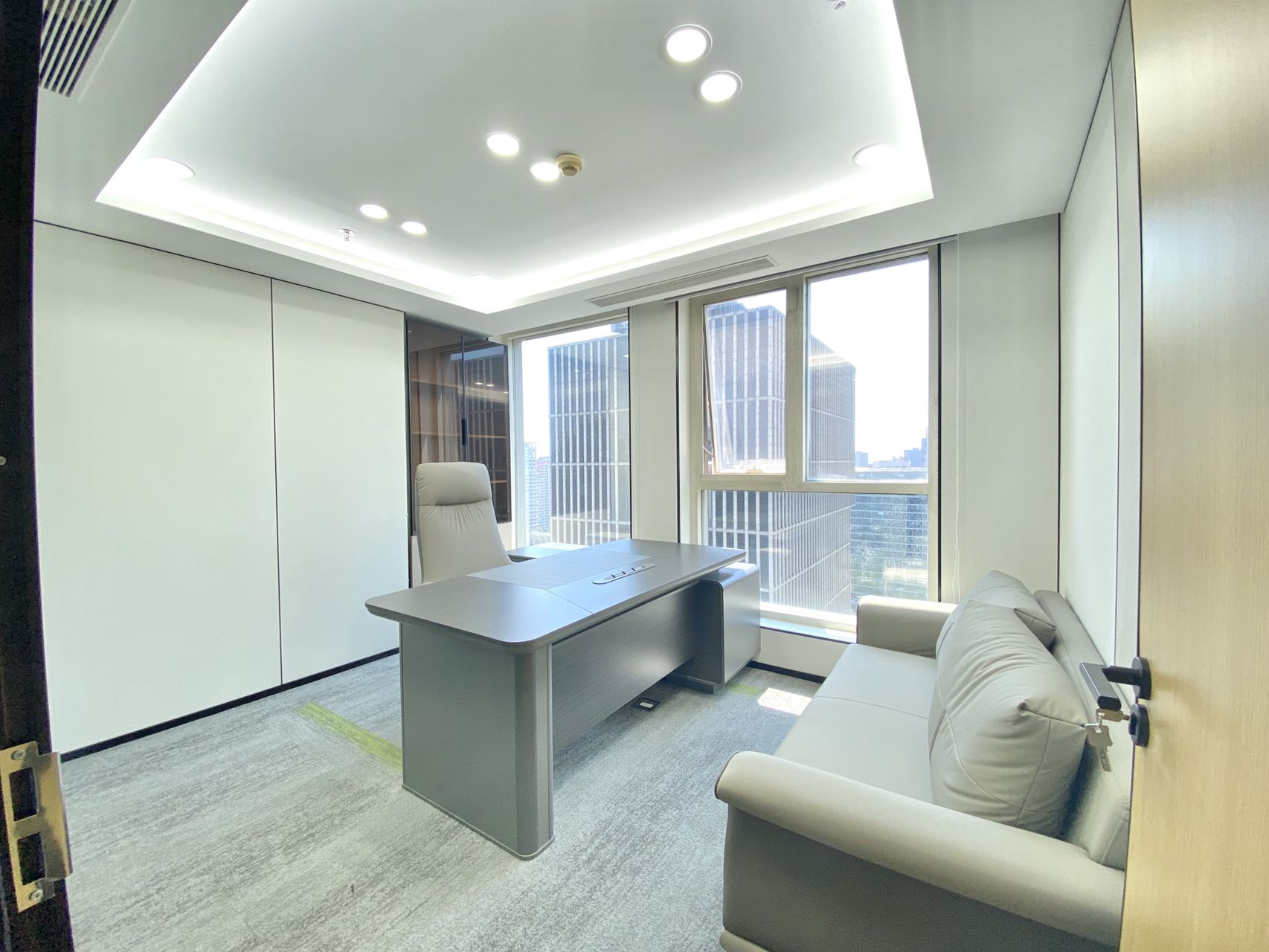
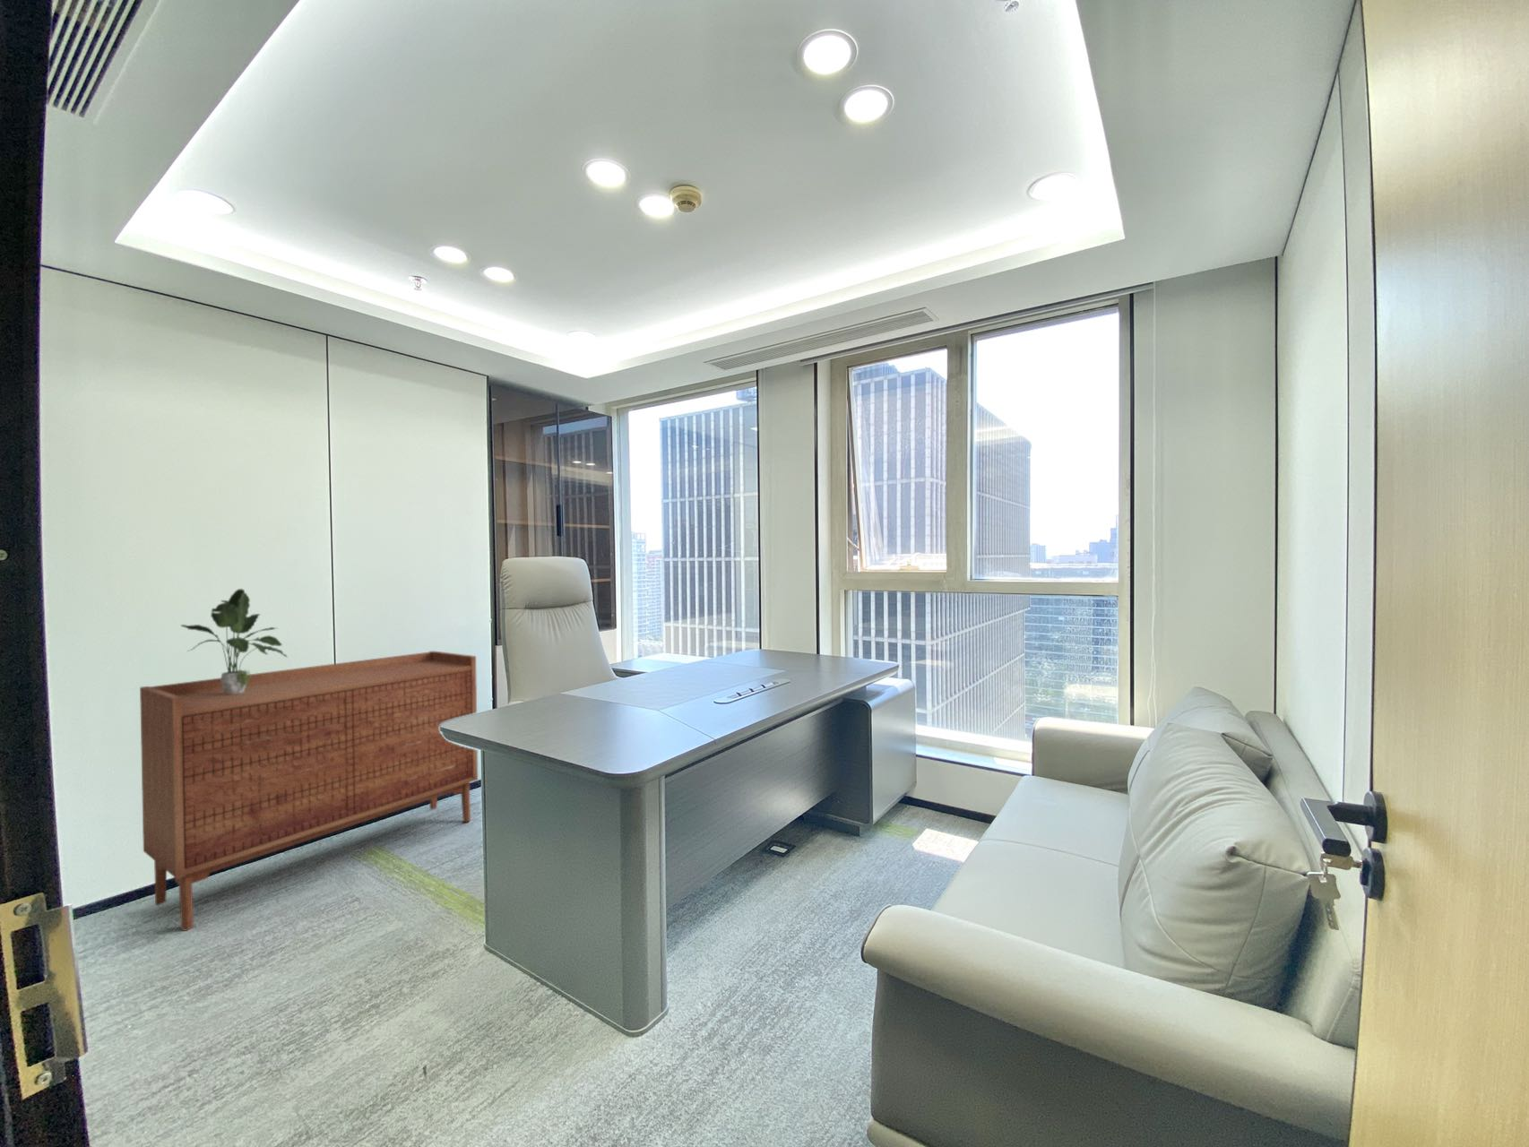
+ sideboard [139,649,478,933]
+ potted plant [181,588,289,694]
